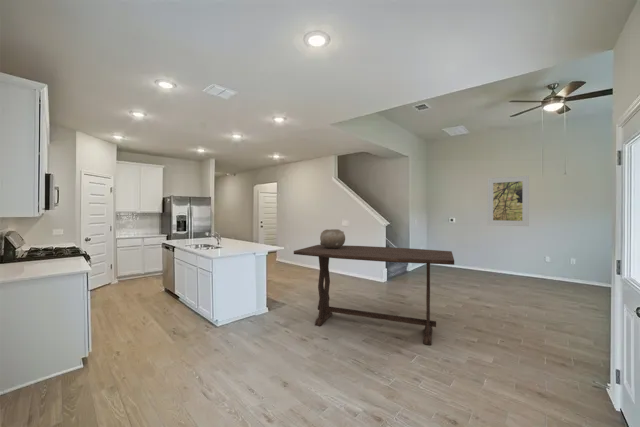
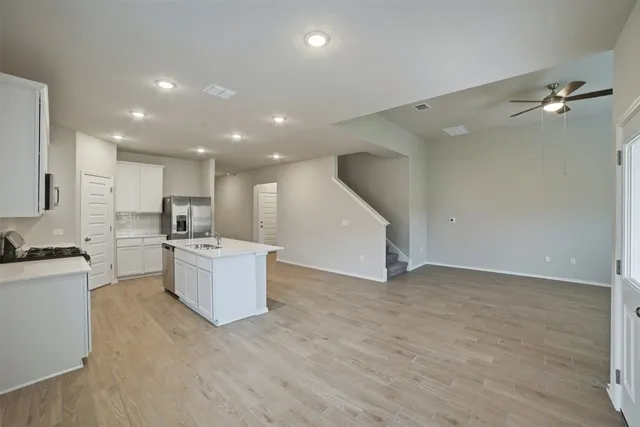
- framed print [487,175,530,227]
- ceramic pot [319,228,346,249]
- dining table [293,244,455,346]
